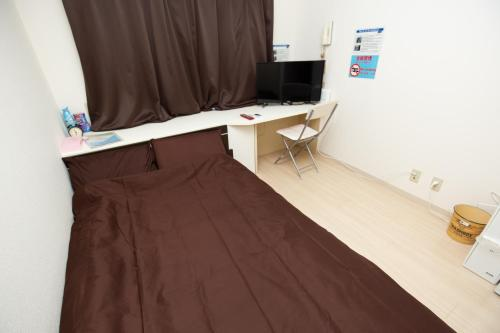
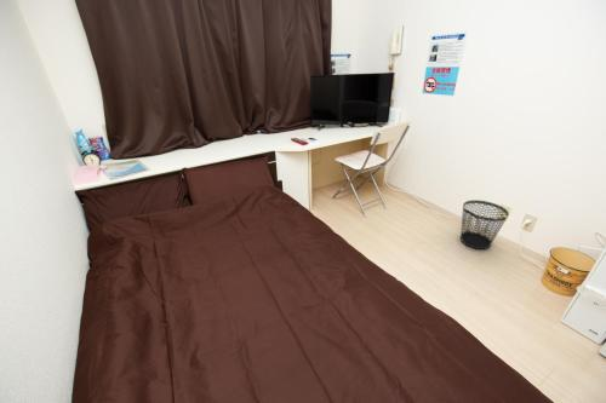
+ wastebasket [459,198,510,251]
